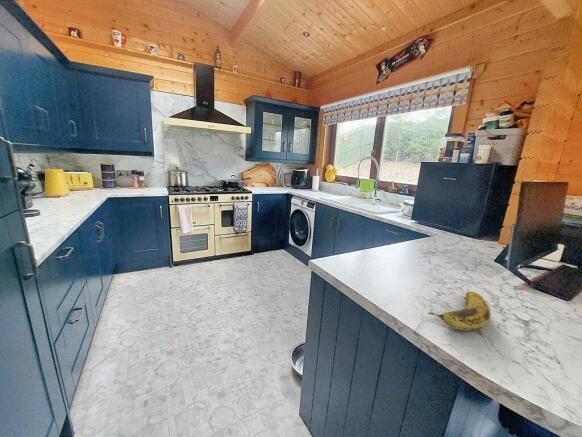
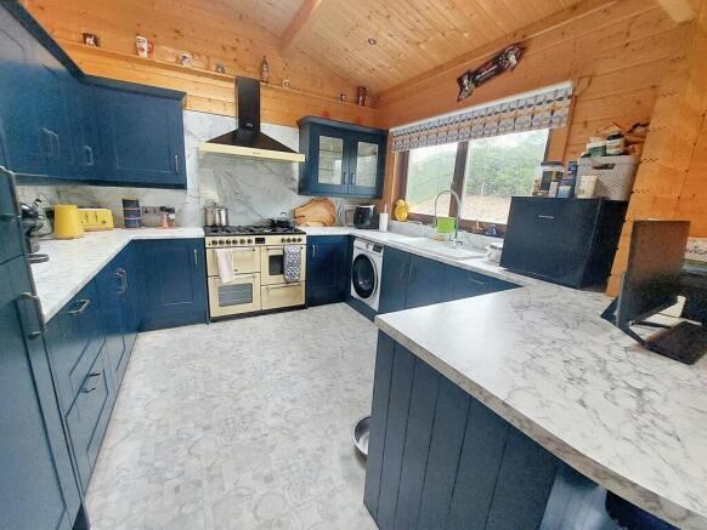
- fruit [427,290,492,332]
